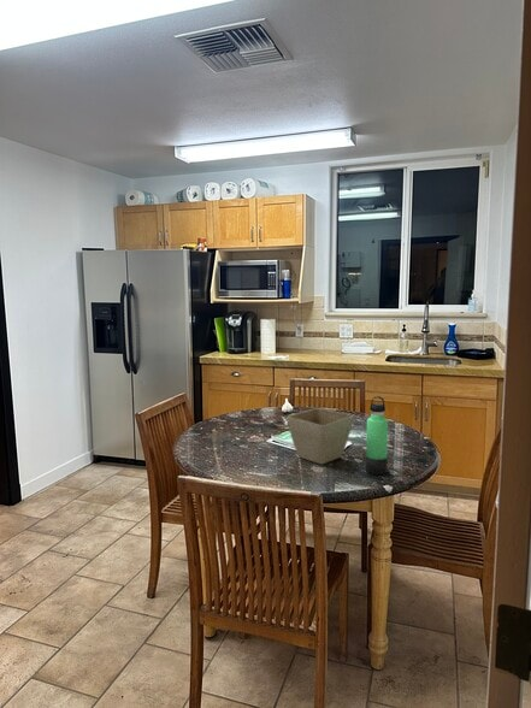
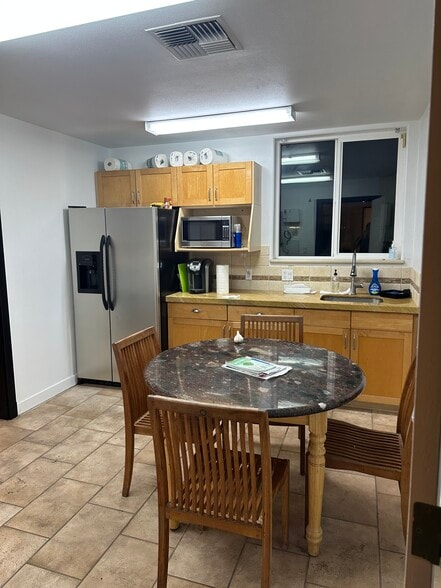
- thermos bottle [365,395,389,476]
- flower pot [287,407,354,465]
